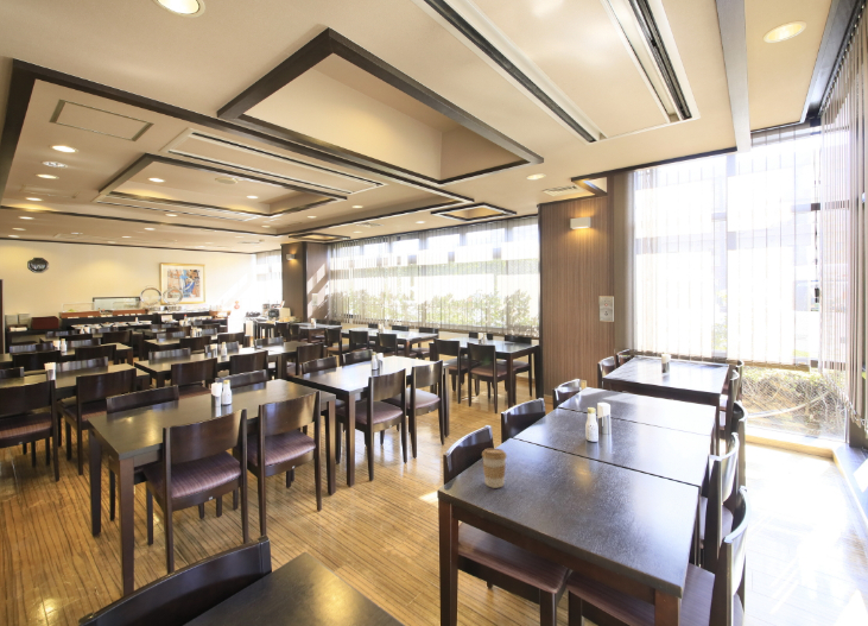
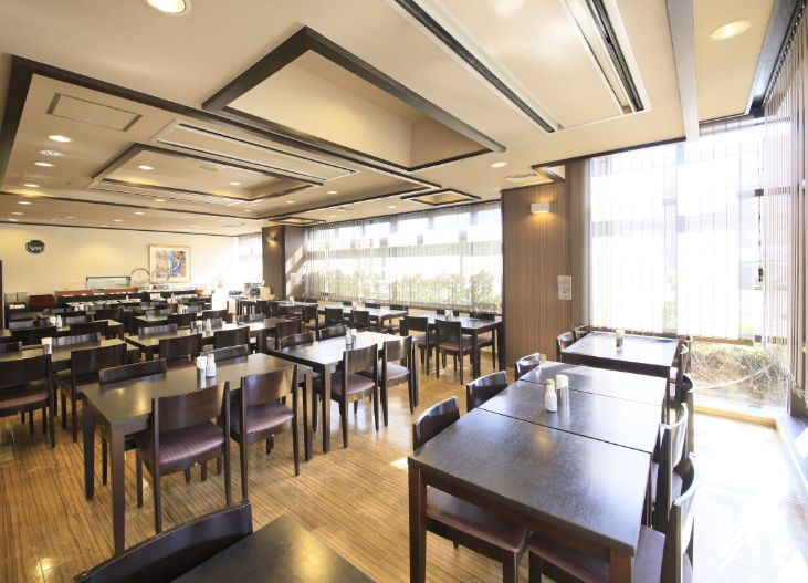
- coffee cup [481,447,508,489]
